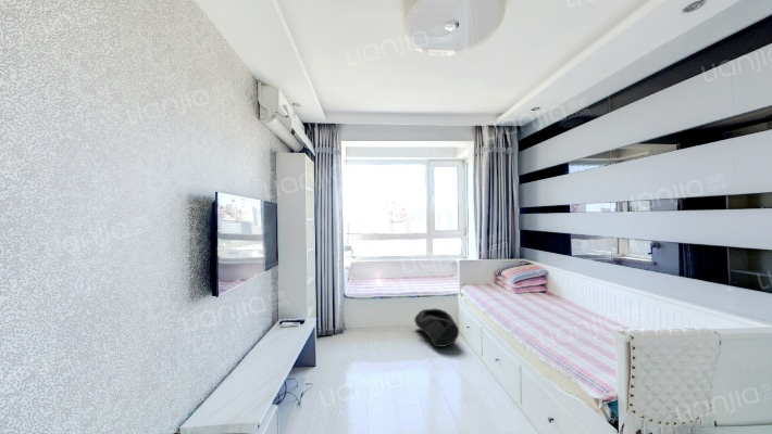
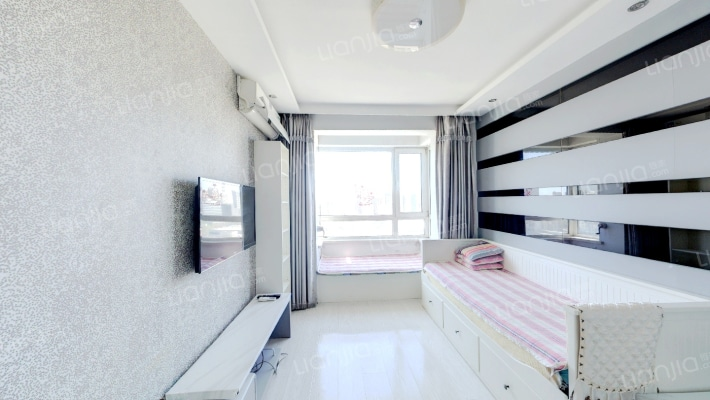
- bag [413,308,460,348]
